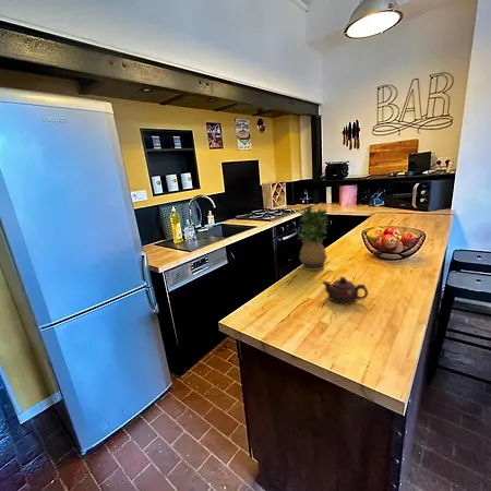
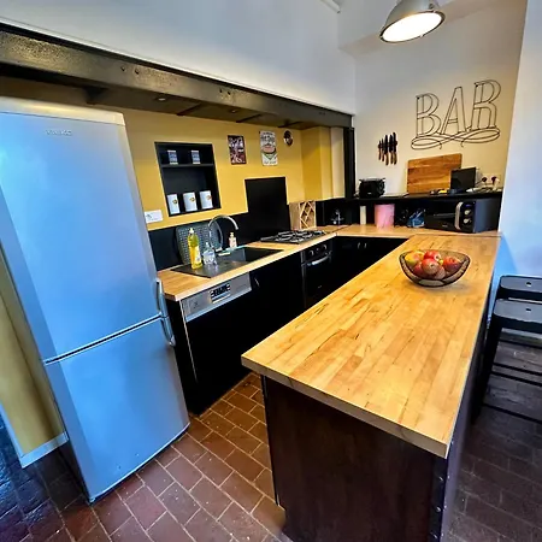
- teapot [321,276,369,306]
- potted plant [297,205,331,272]
